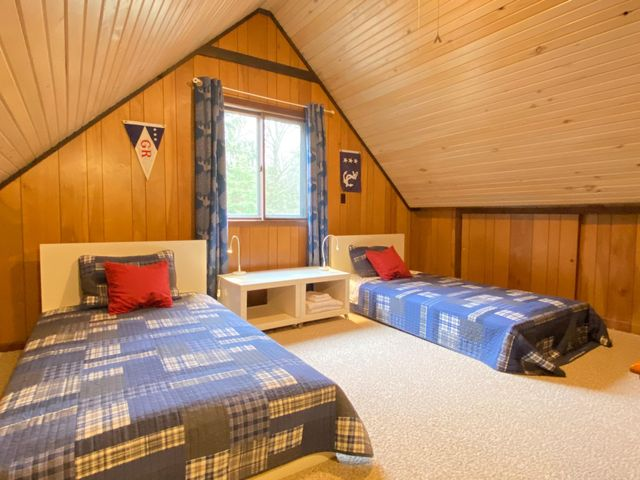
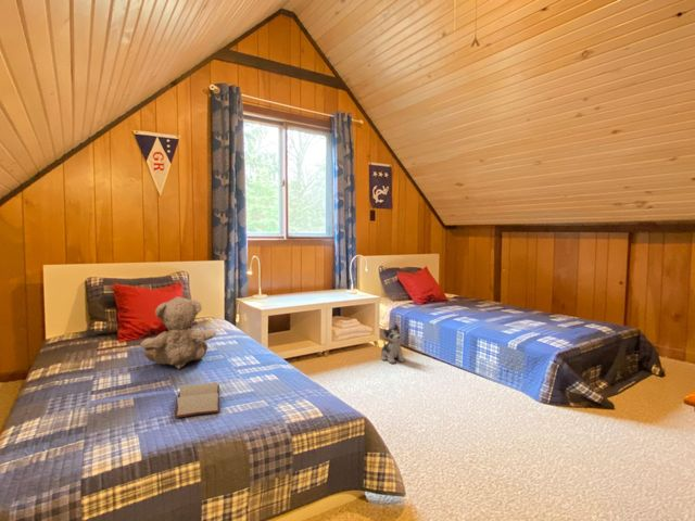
+ hardback book [174,381,222,419]
+ teddy bear [139,295,217,371]
+ plush toy [380,322,406,364]
